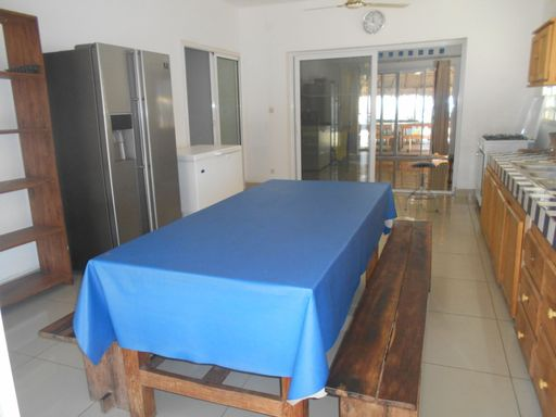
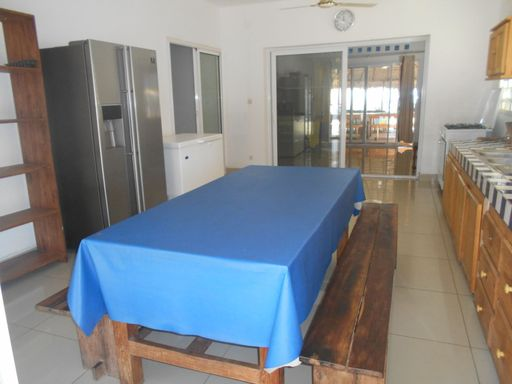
- stool [404,160,440,212]
